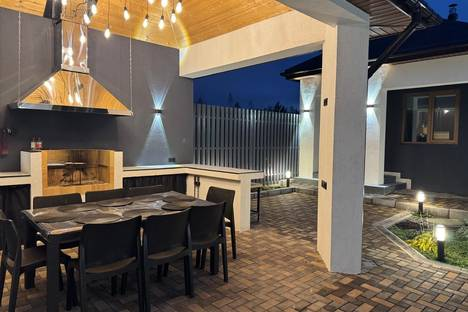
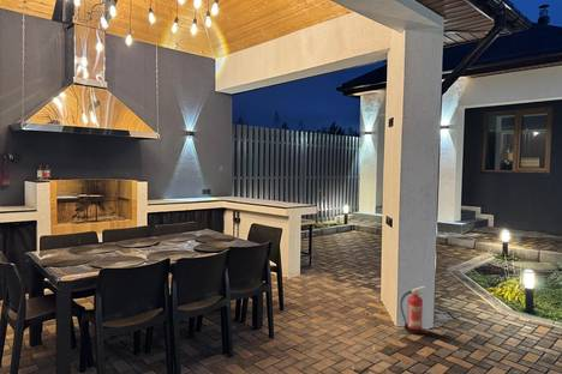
+ fire extinguisher [400,285,428,336]
